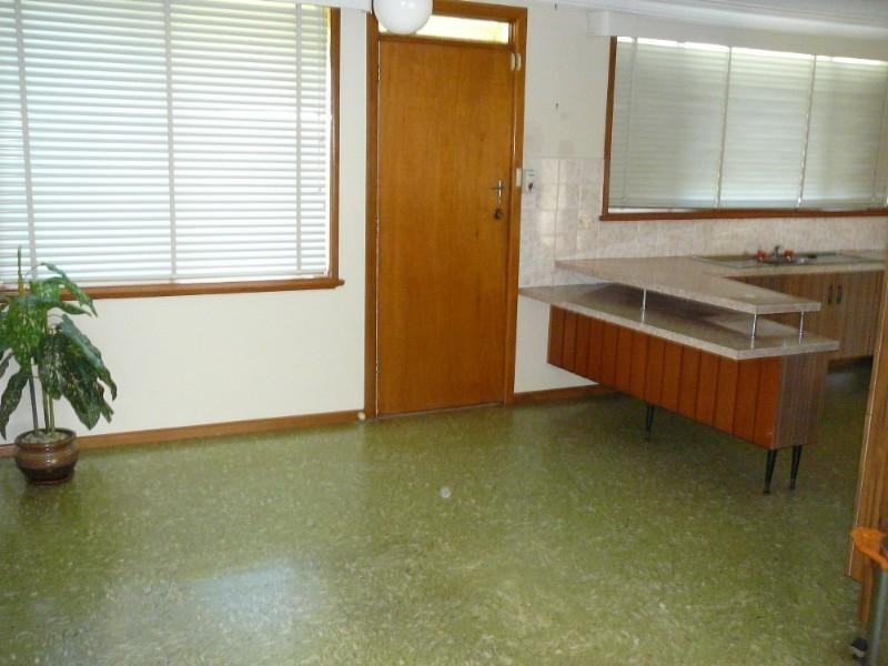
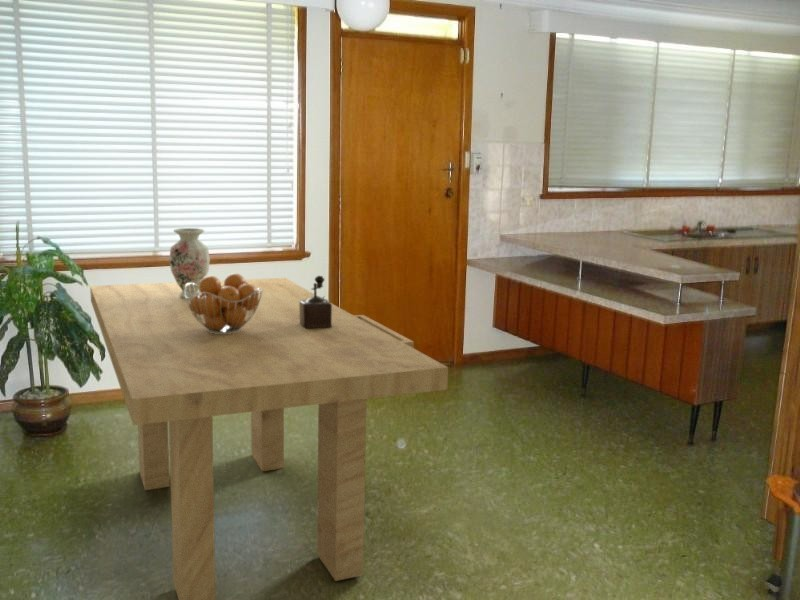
+ vase [168,227,211,298]
+ pepper mill [299,275,332,329]
+ fruit basket [184,272,262,334]
+ dining table [89,277,449,600]
